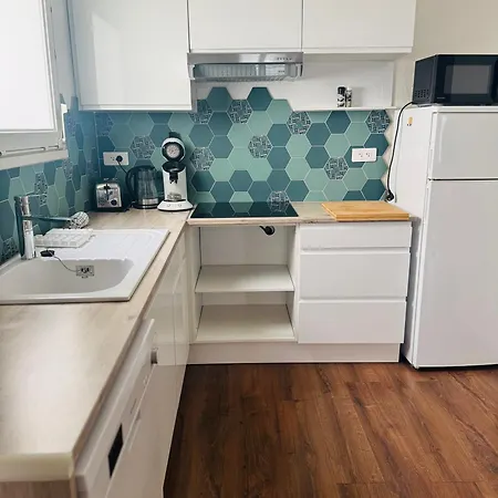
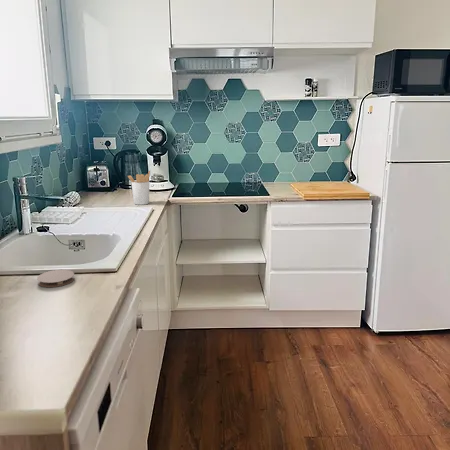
+ utensil holder [127,170,151,206]
+ coaster [36,269,76,288]
